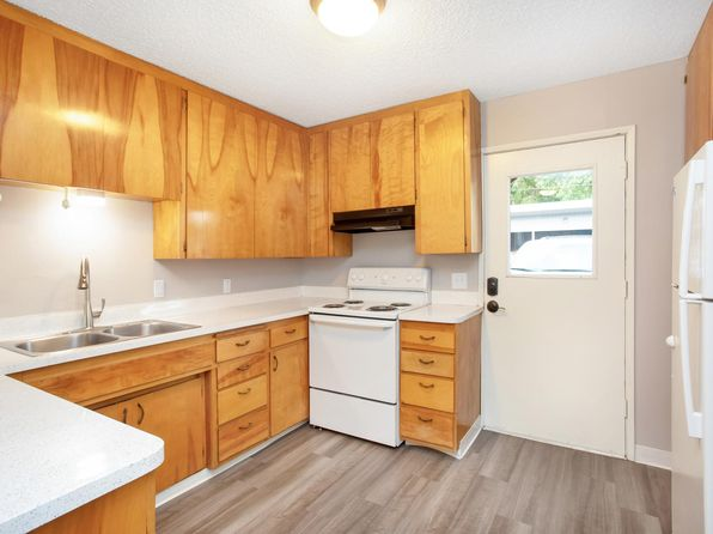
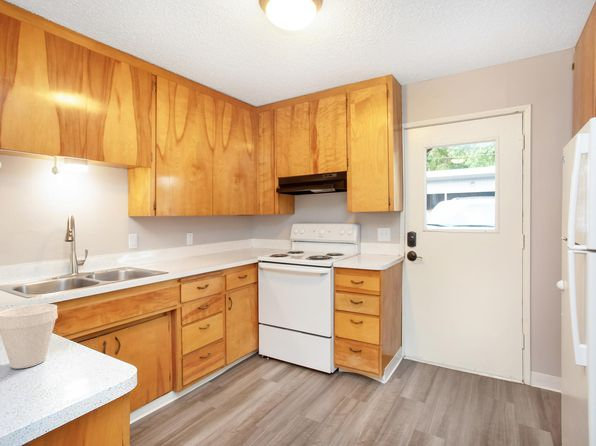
+ cup [0,303,59,370]
